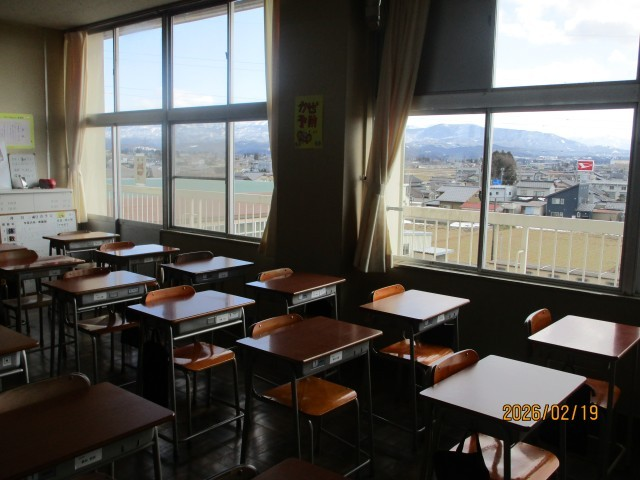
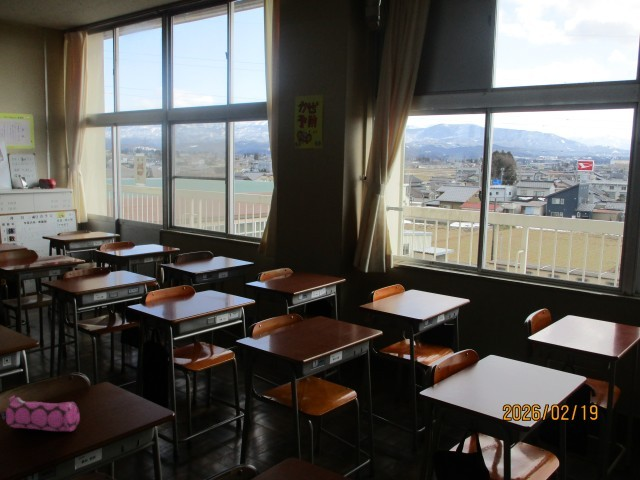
+ pencil case [0,395,81,432]
